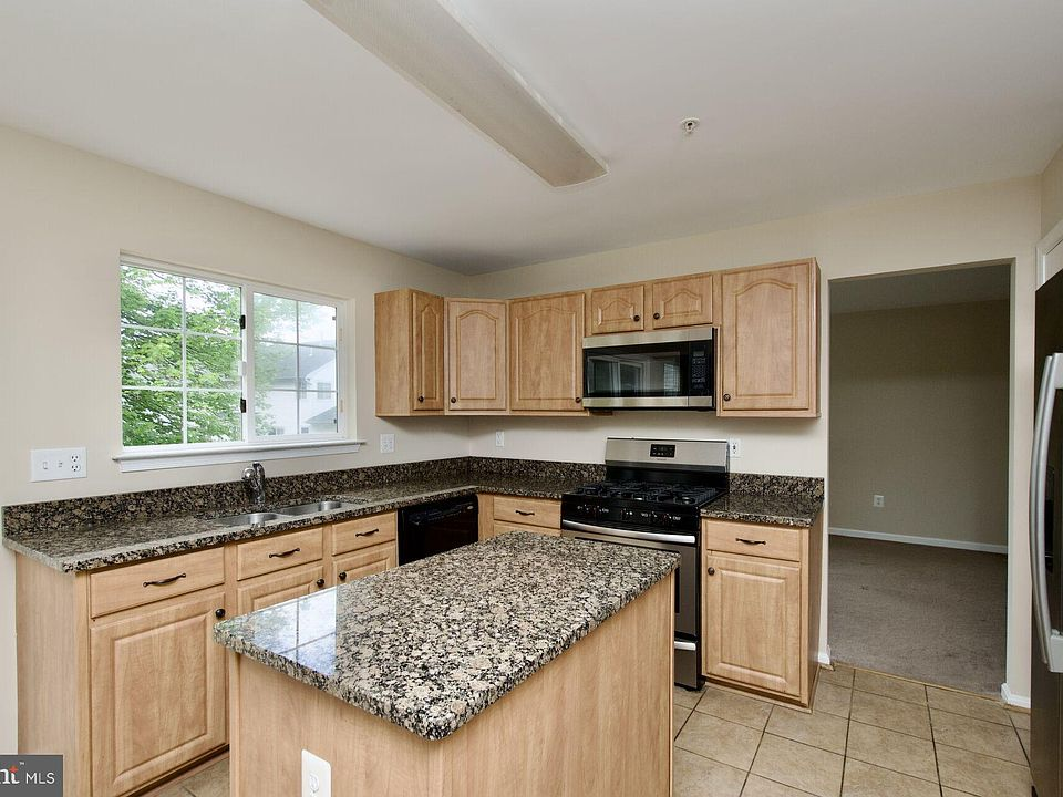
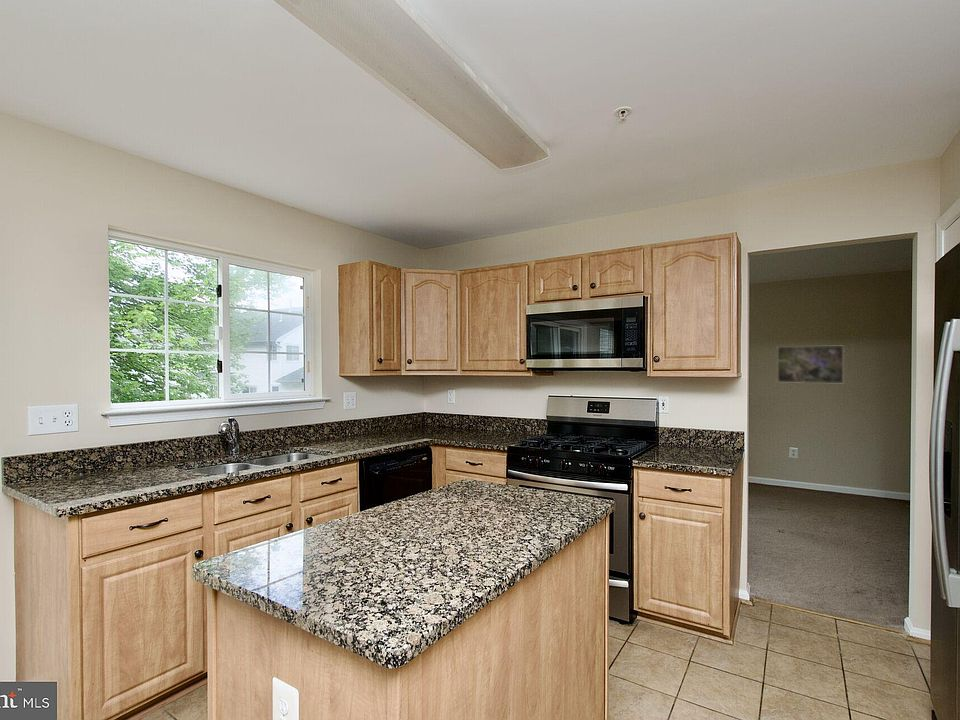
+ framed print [776,345,845,384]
